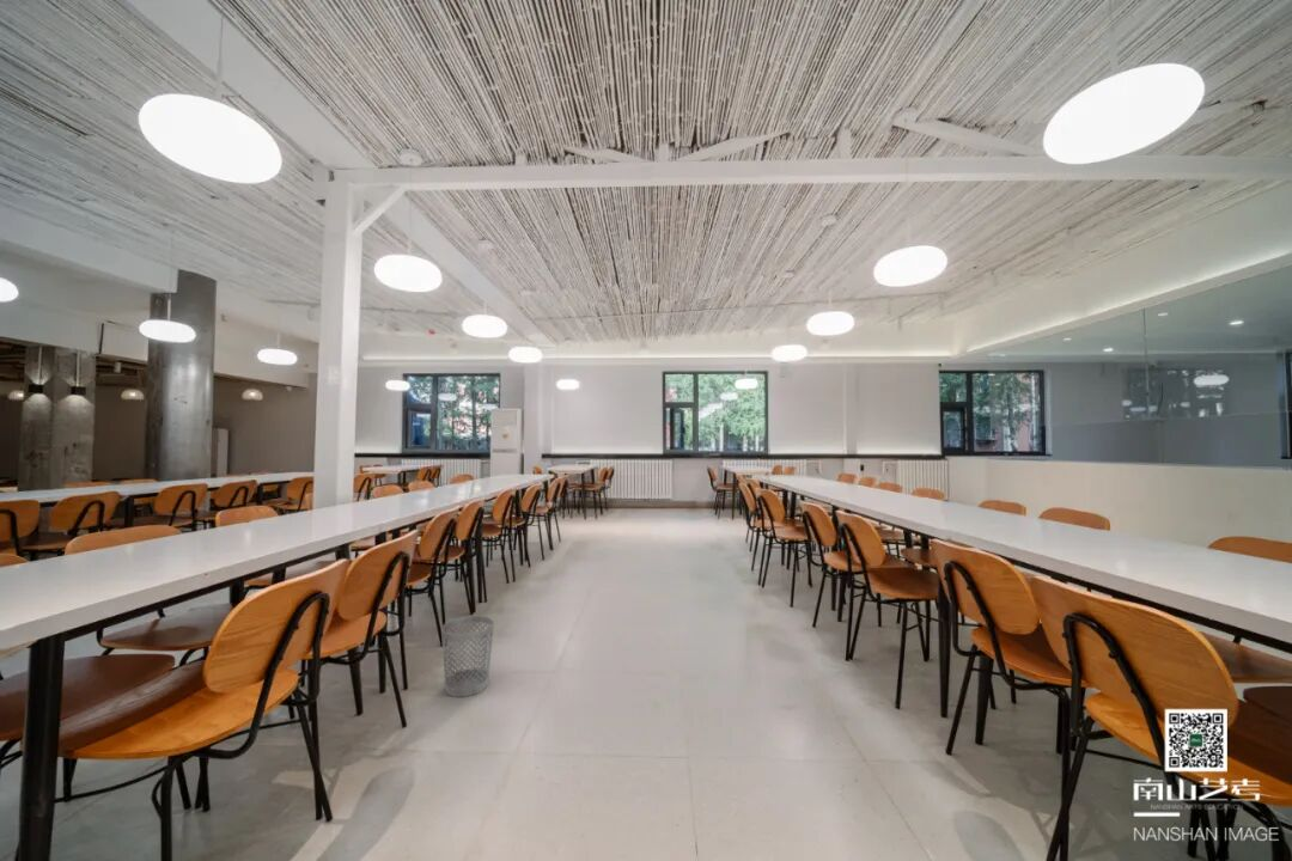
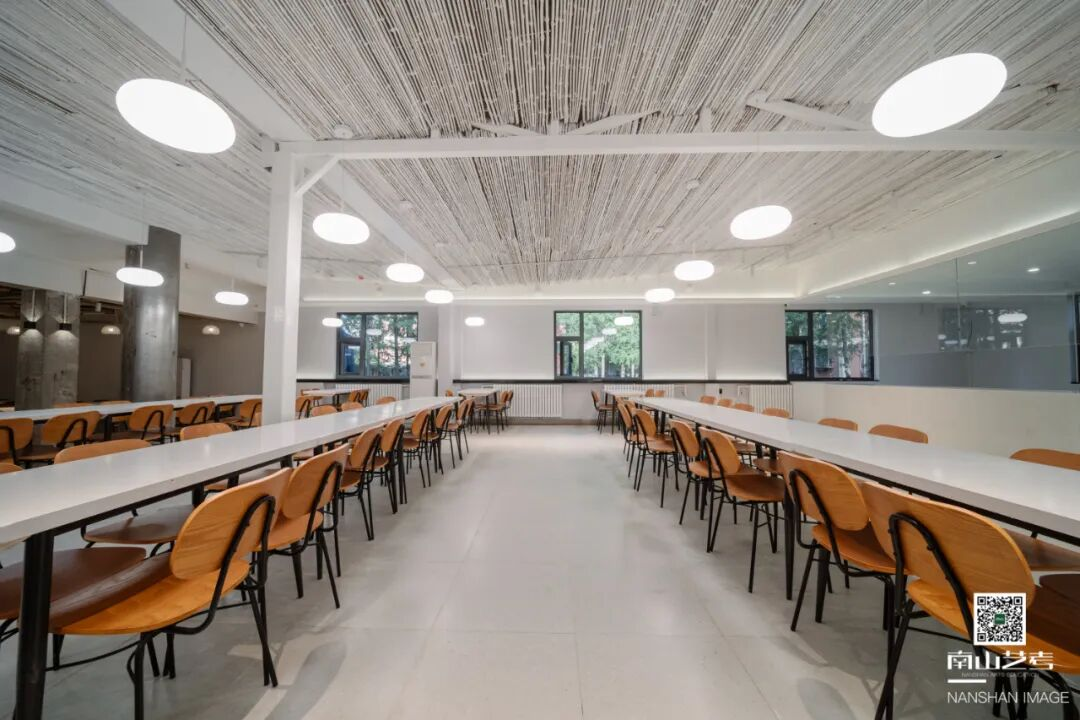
- wastebasket [440,615,495,698]
